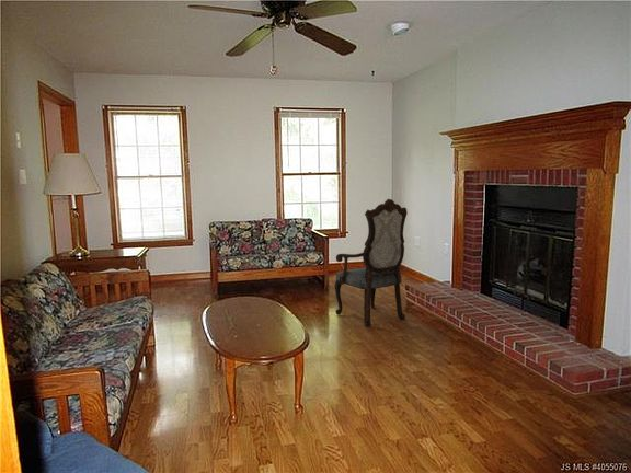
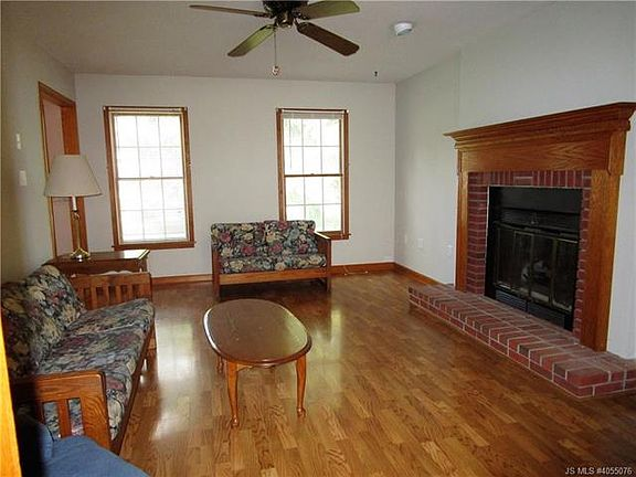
- armchair [334,198,409,328]
